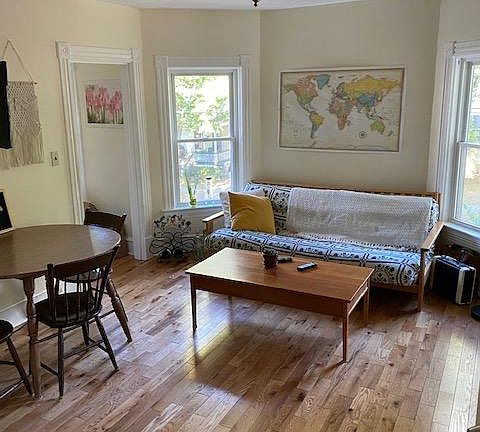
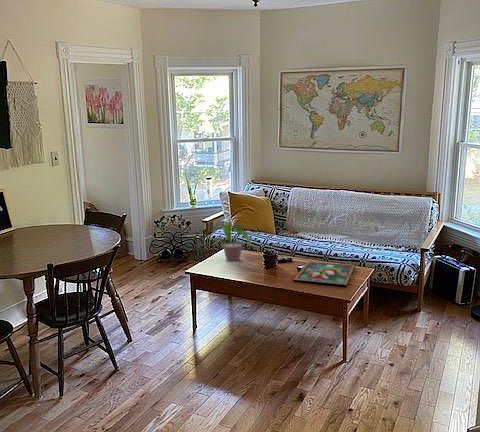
+ potted plant [212,218,253,262]
+ framed painting [292,260,356,288]
